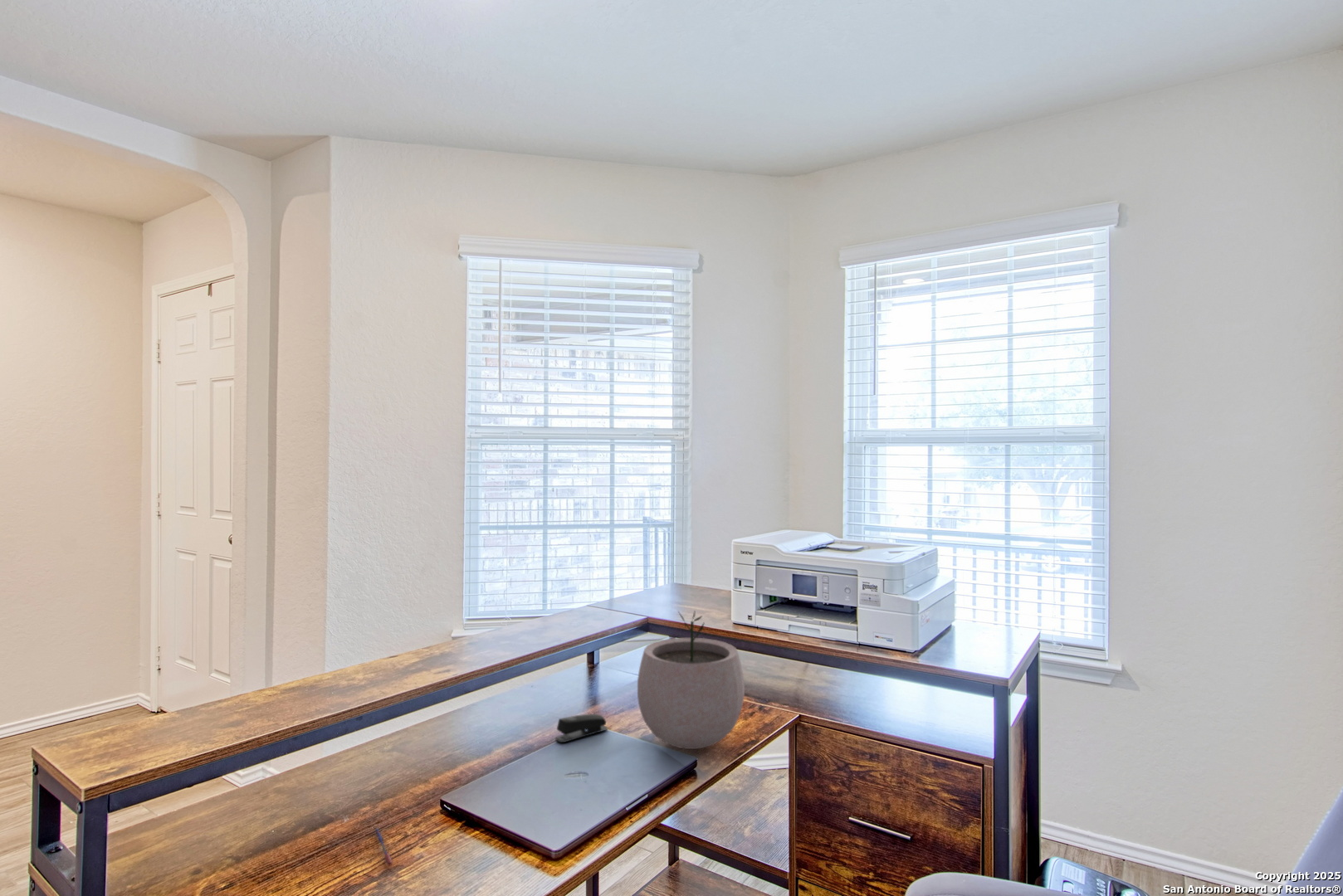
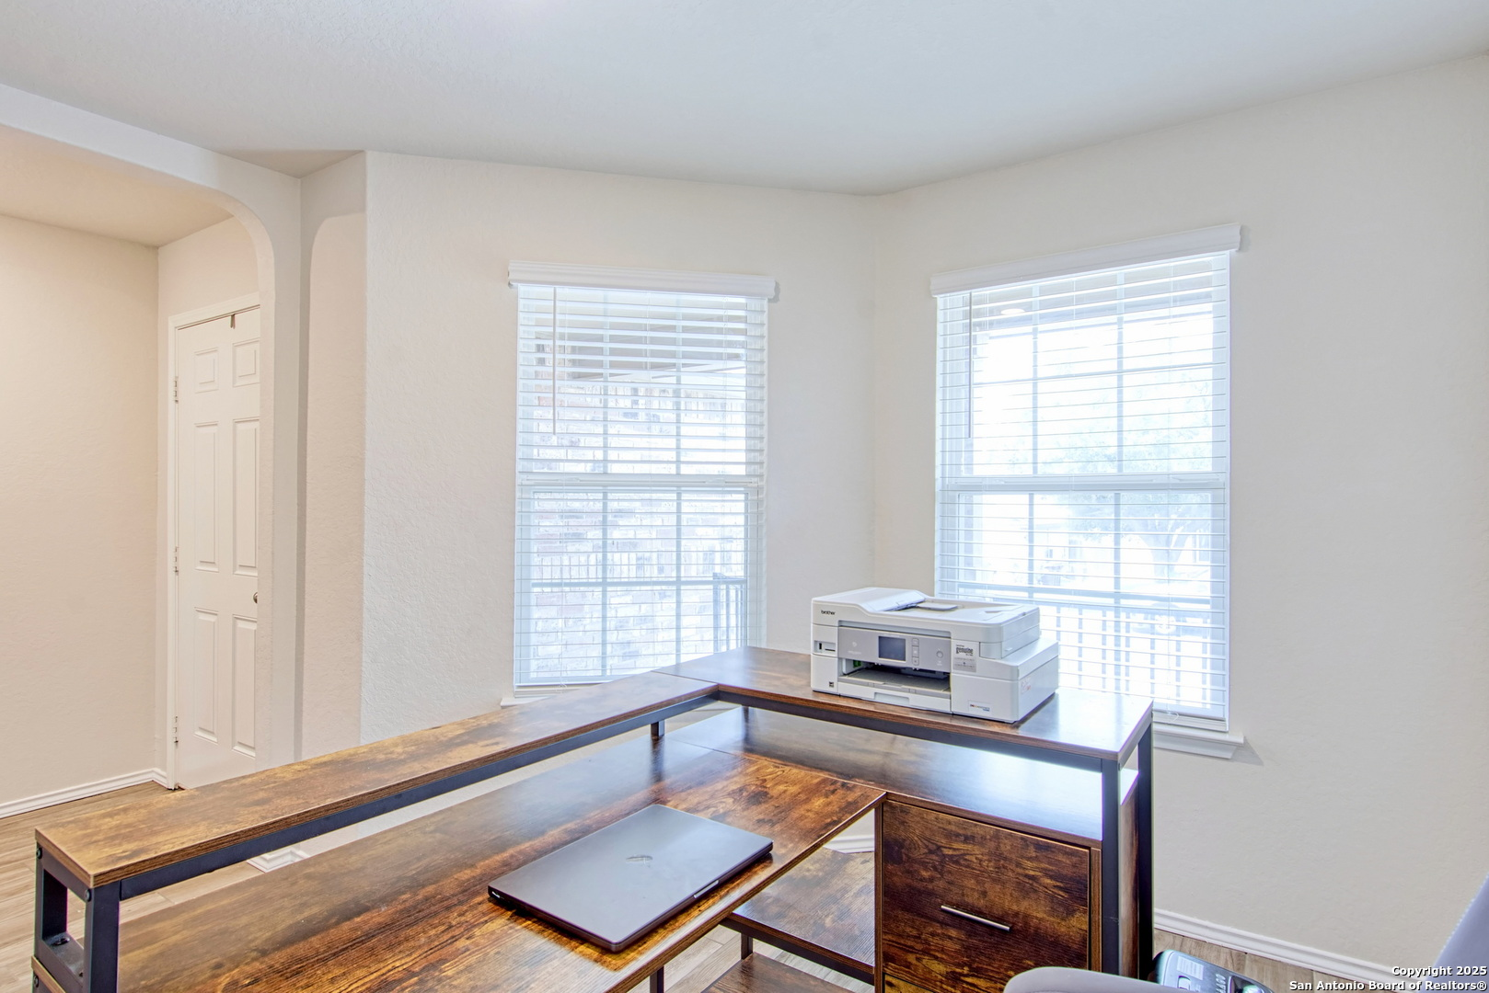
- stapler [554,713,608,743]
- pen [373,827,394,867]
- plant pot [637,611,745,750]
